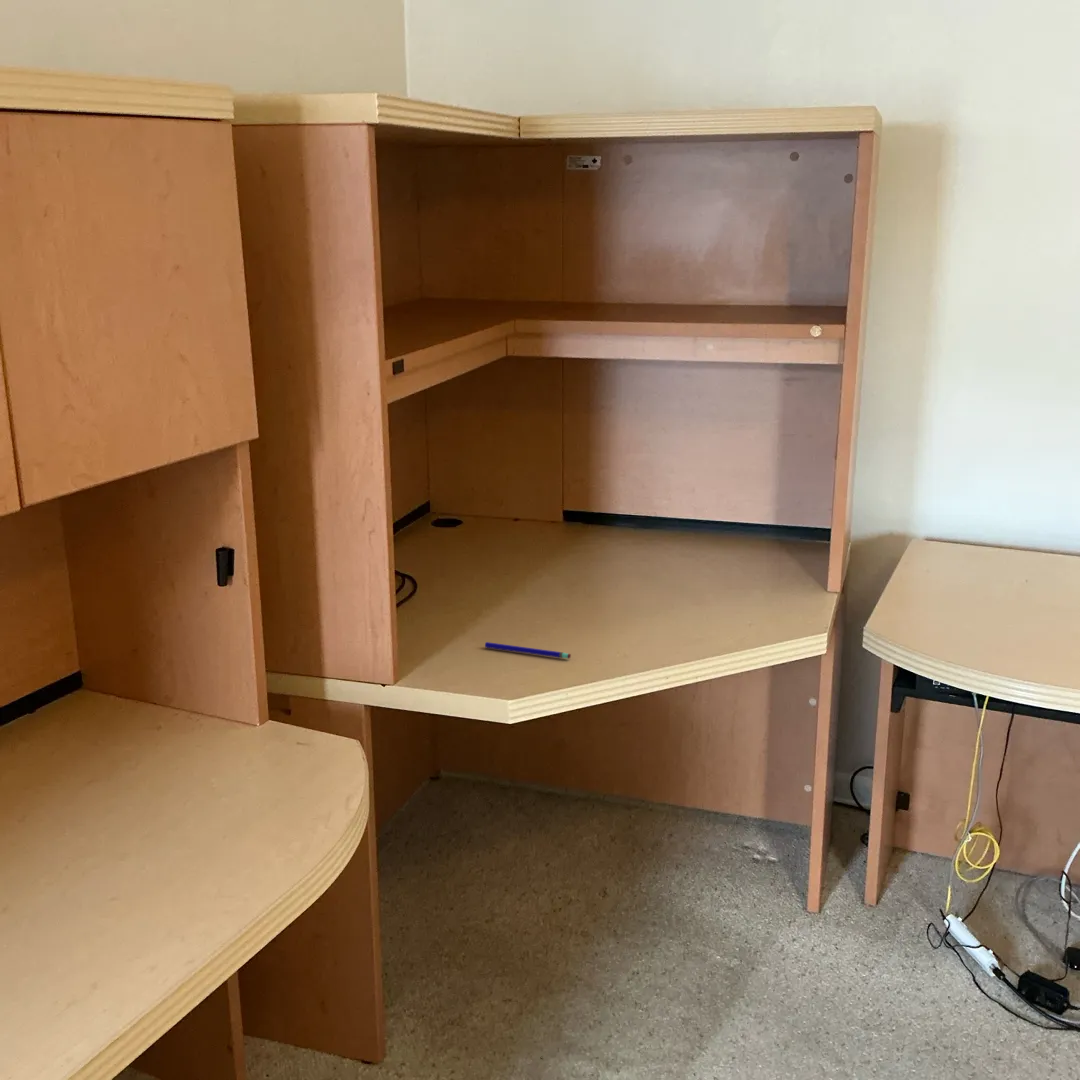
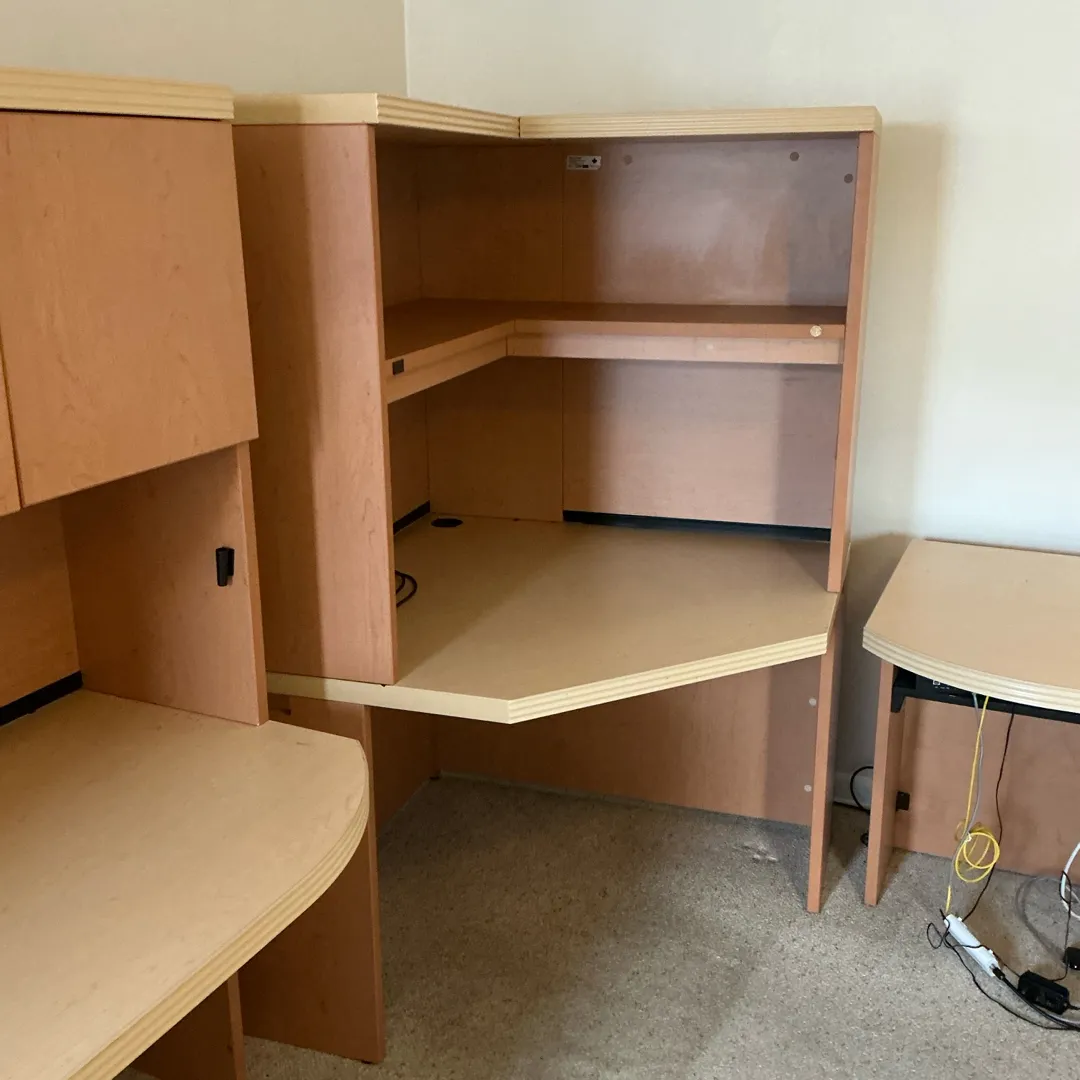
- pen [484,641,572,659]
